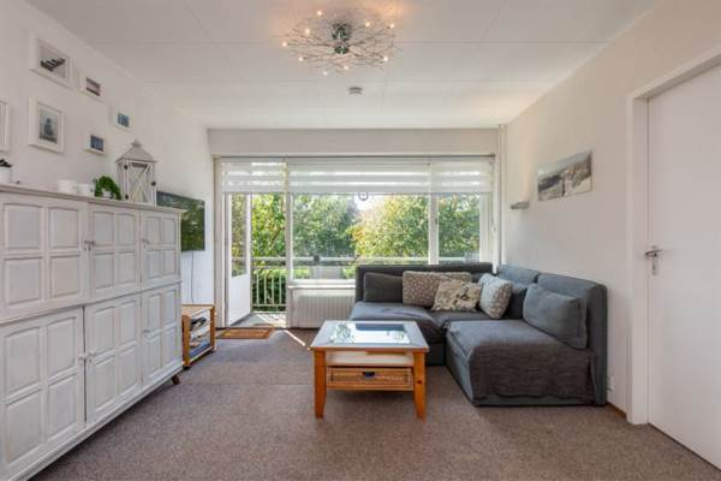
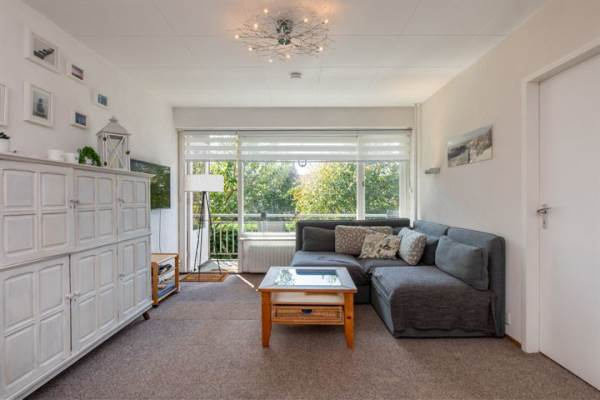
+ floor lamp [184,173,224,283]
